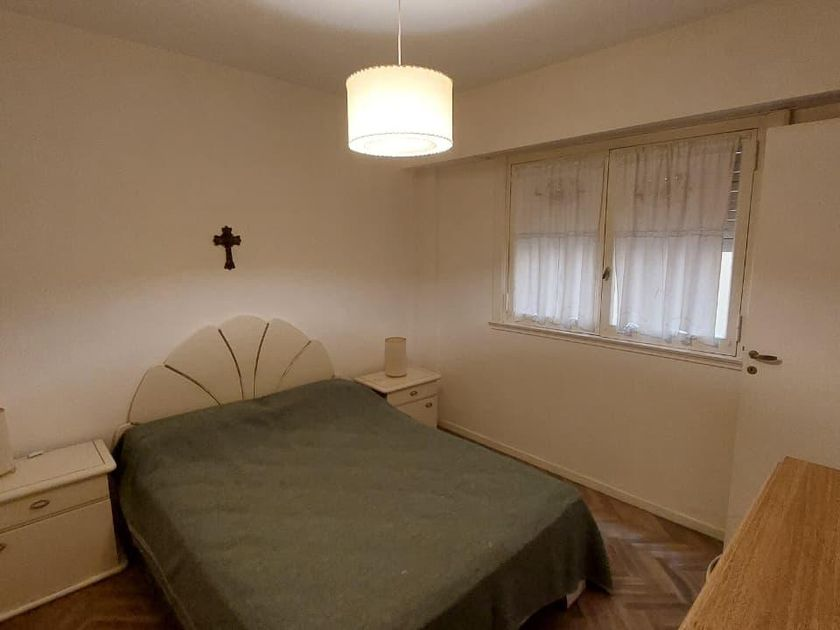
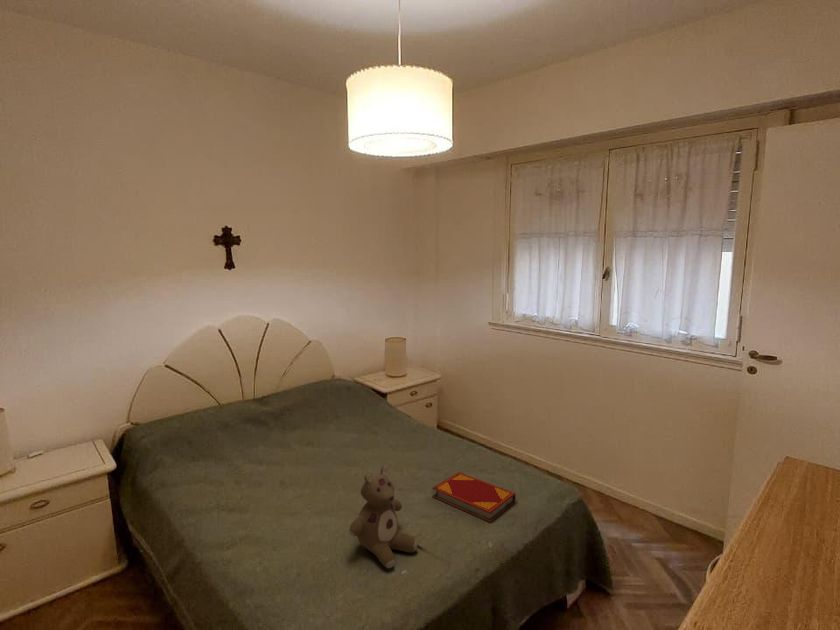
+ stuffed bear [348,464,418,569]
+ hardback book [431,471,517,523]
